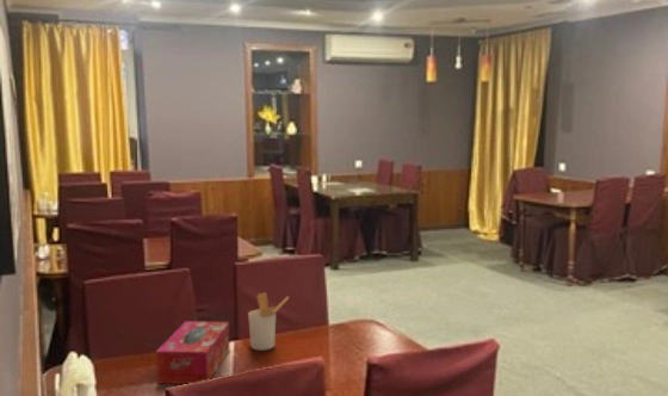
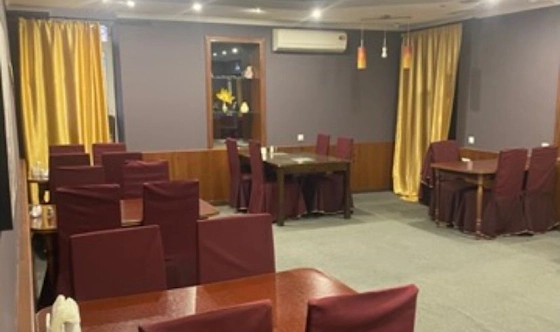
- tissue box [155,320,230,385]
- utensil holder [247,291,290,352]
